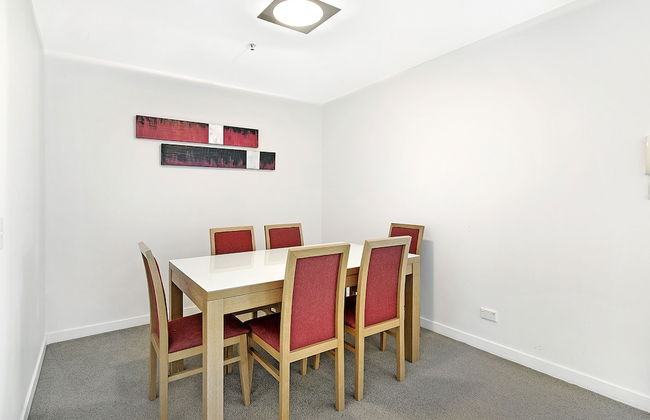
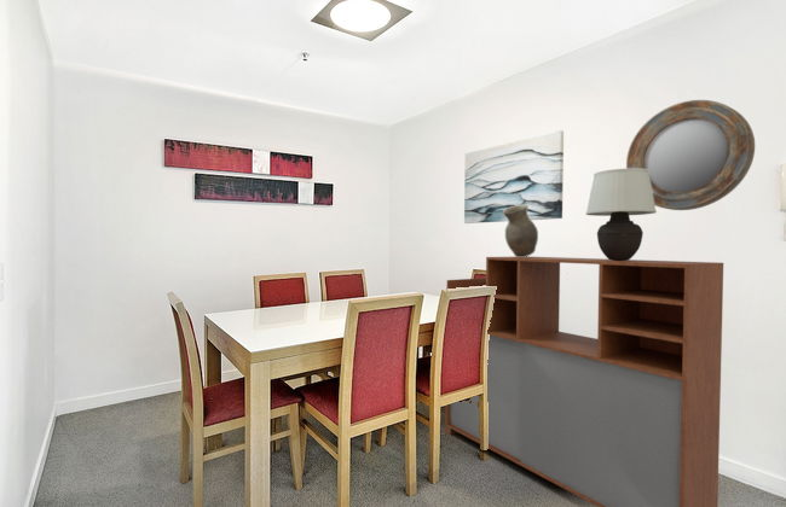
+ wall art [463,129,565,225]
+ vase [503,205,539,257]
+ table lamp [585,168,658,261]
+ storage cabinet [444,256,724,507]
+ home mirror [625,99,756,211]
